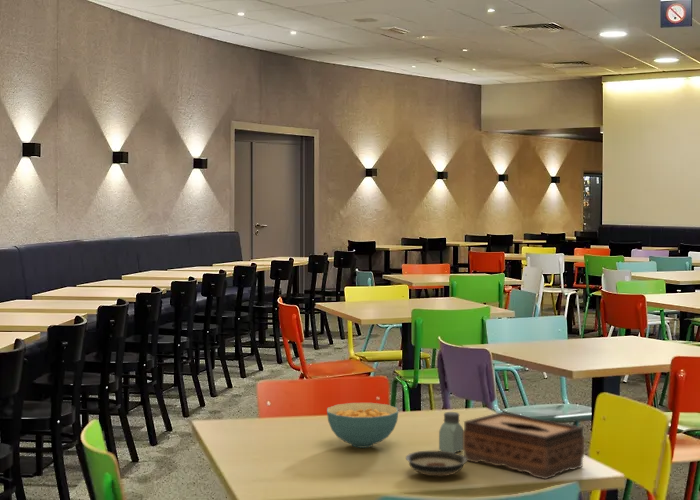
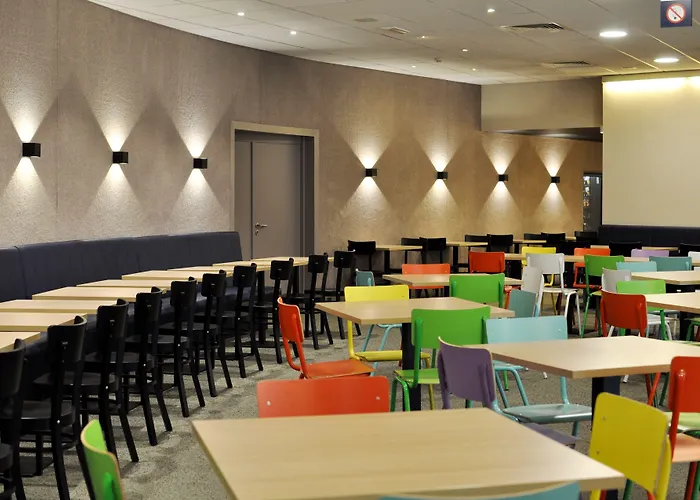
- saucer [405,450,468,477]
- saltshaker [438,411,464,453]
- cereal bowl [326,402,399,449]
- tissue box [462,411,585,480]
